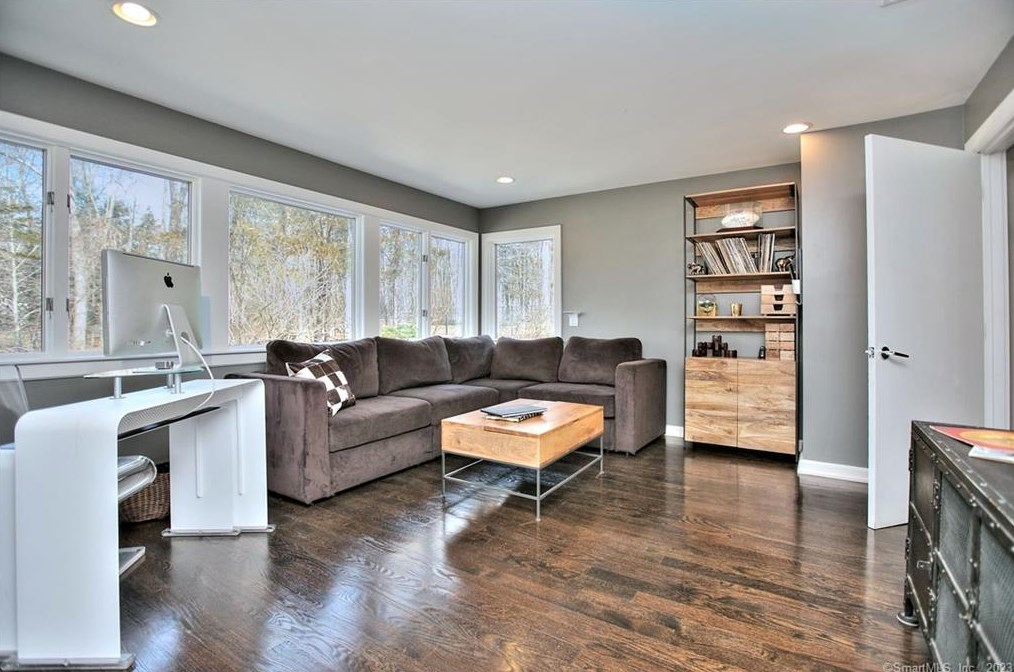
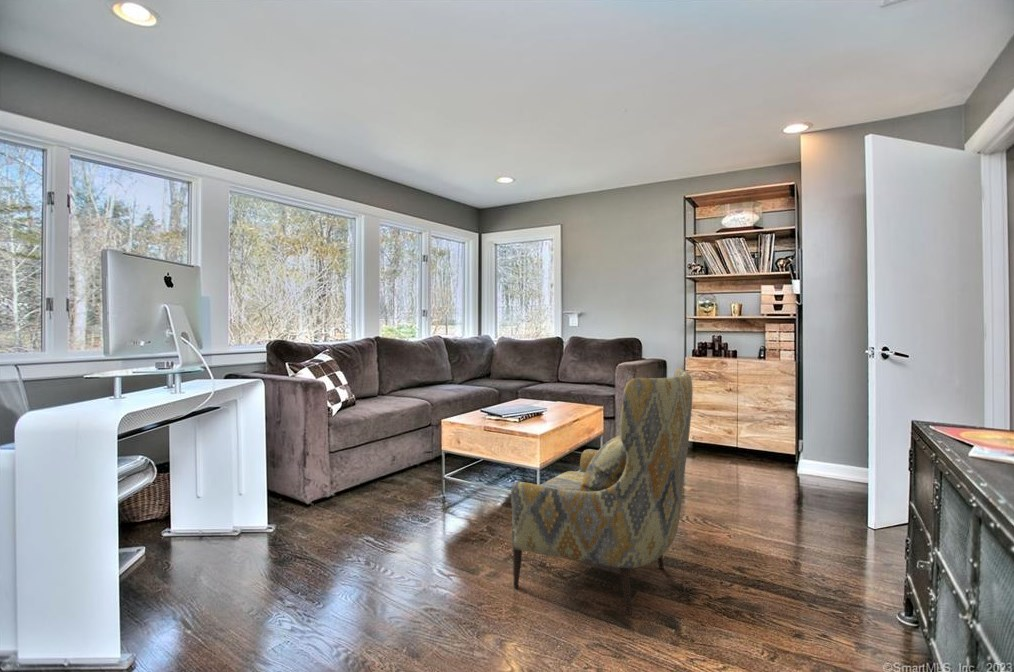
+ armchair [510,367,693,616]
